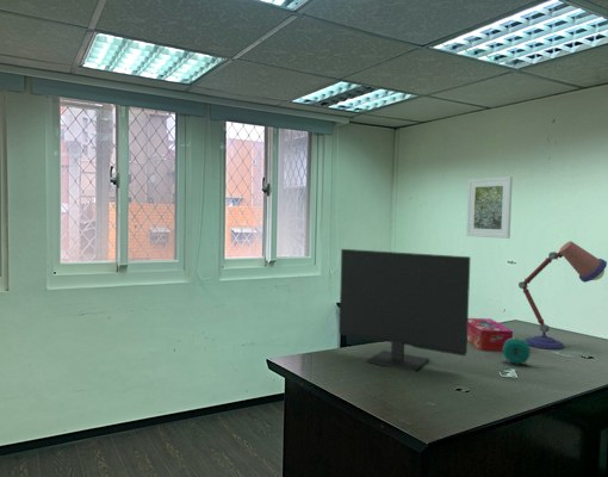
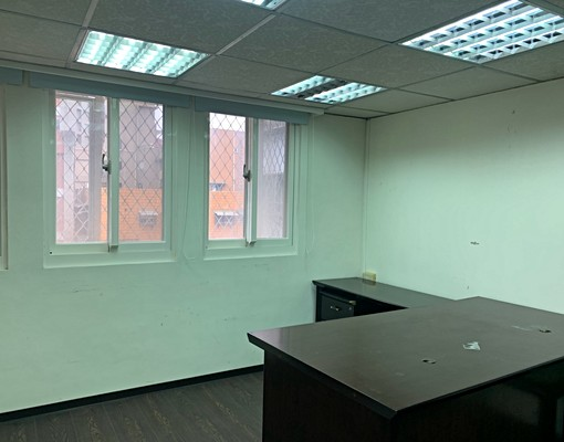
- tissue box [467,317,514,352]
- alarm clock [502,336,532,366]
- desk lamp [517,240,608,351]
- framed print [465,175,514,240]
- computer monitor [339,248,472,372]
